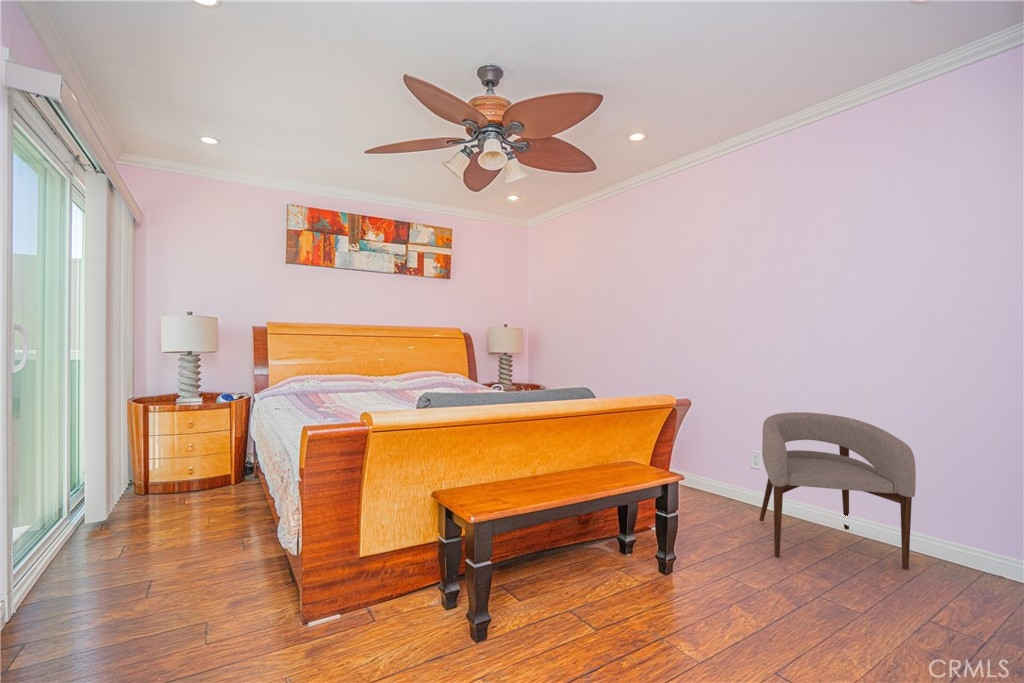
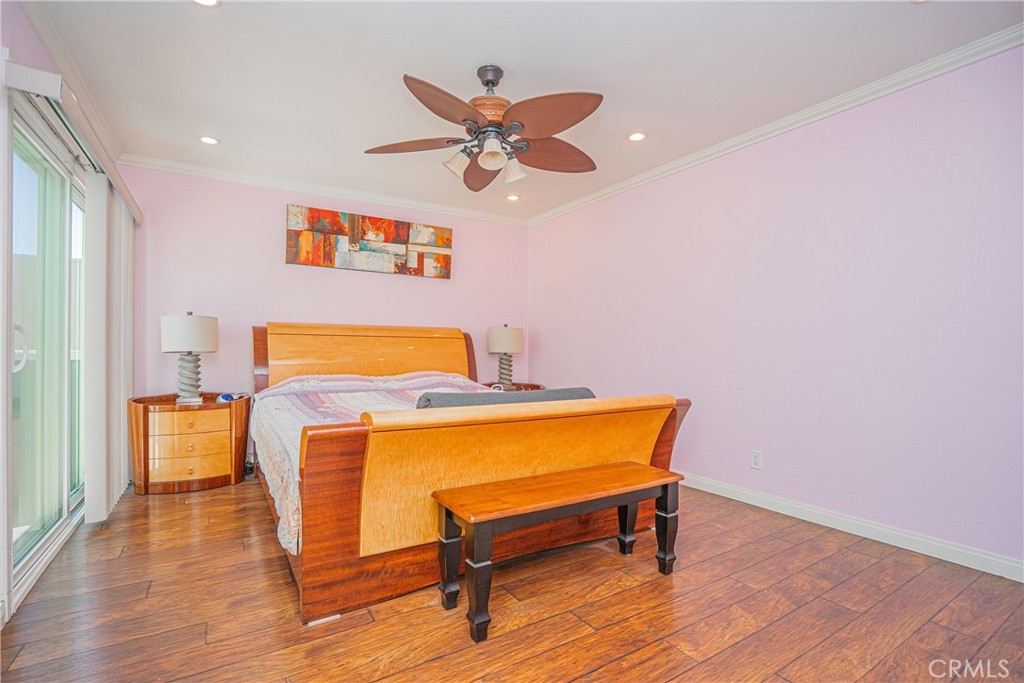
- armchair [758,411,917,571]
